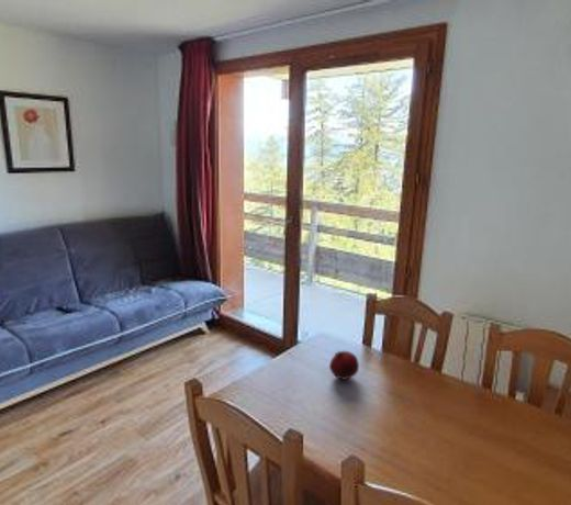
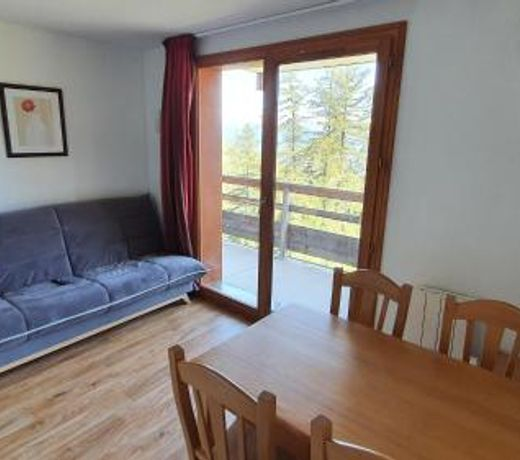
- fruit [328,350,360,381]
